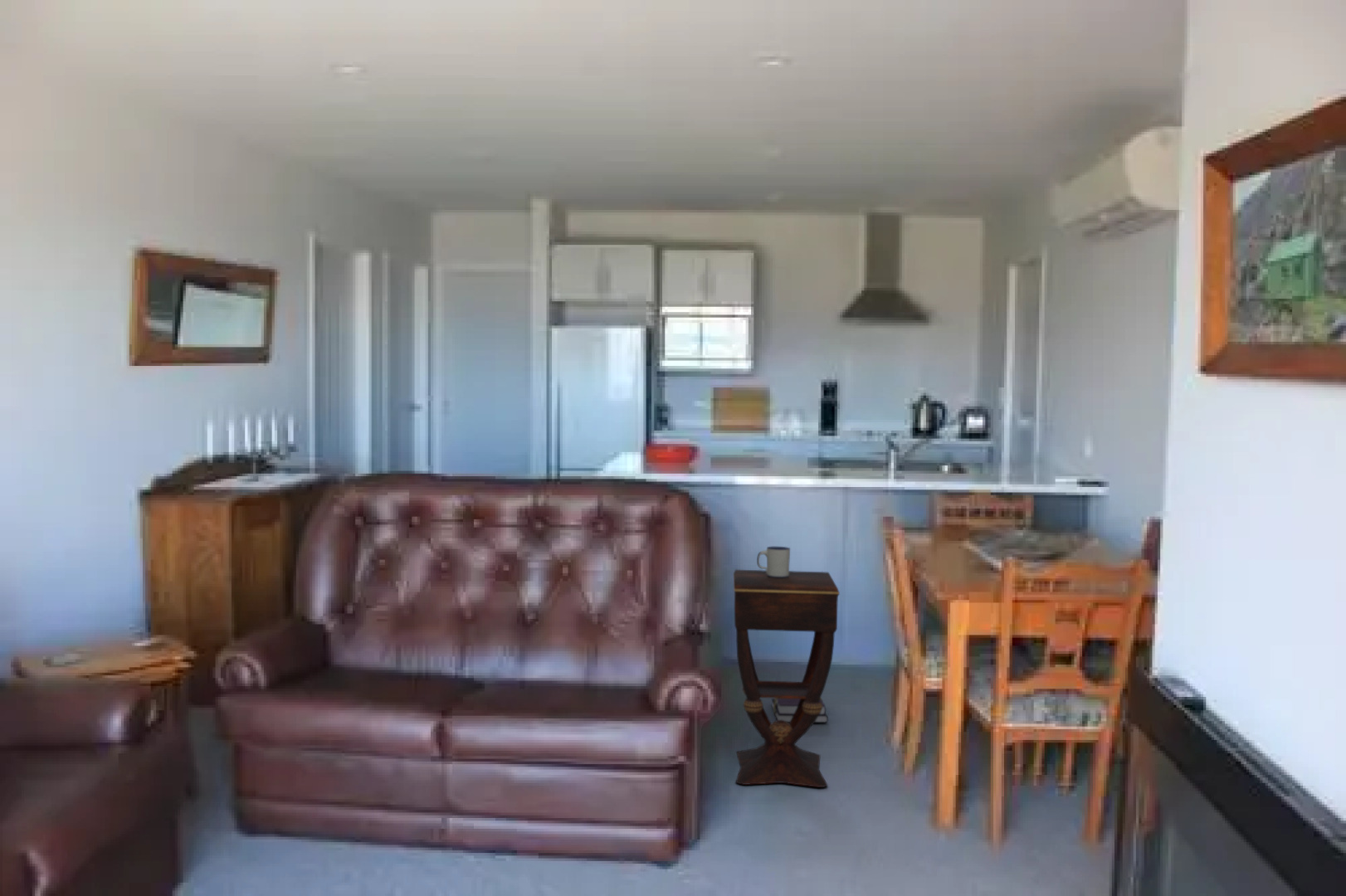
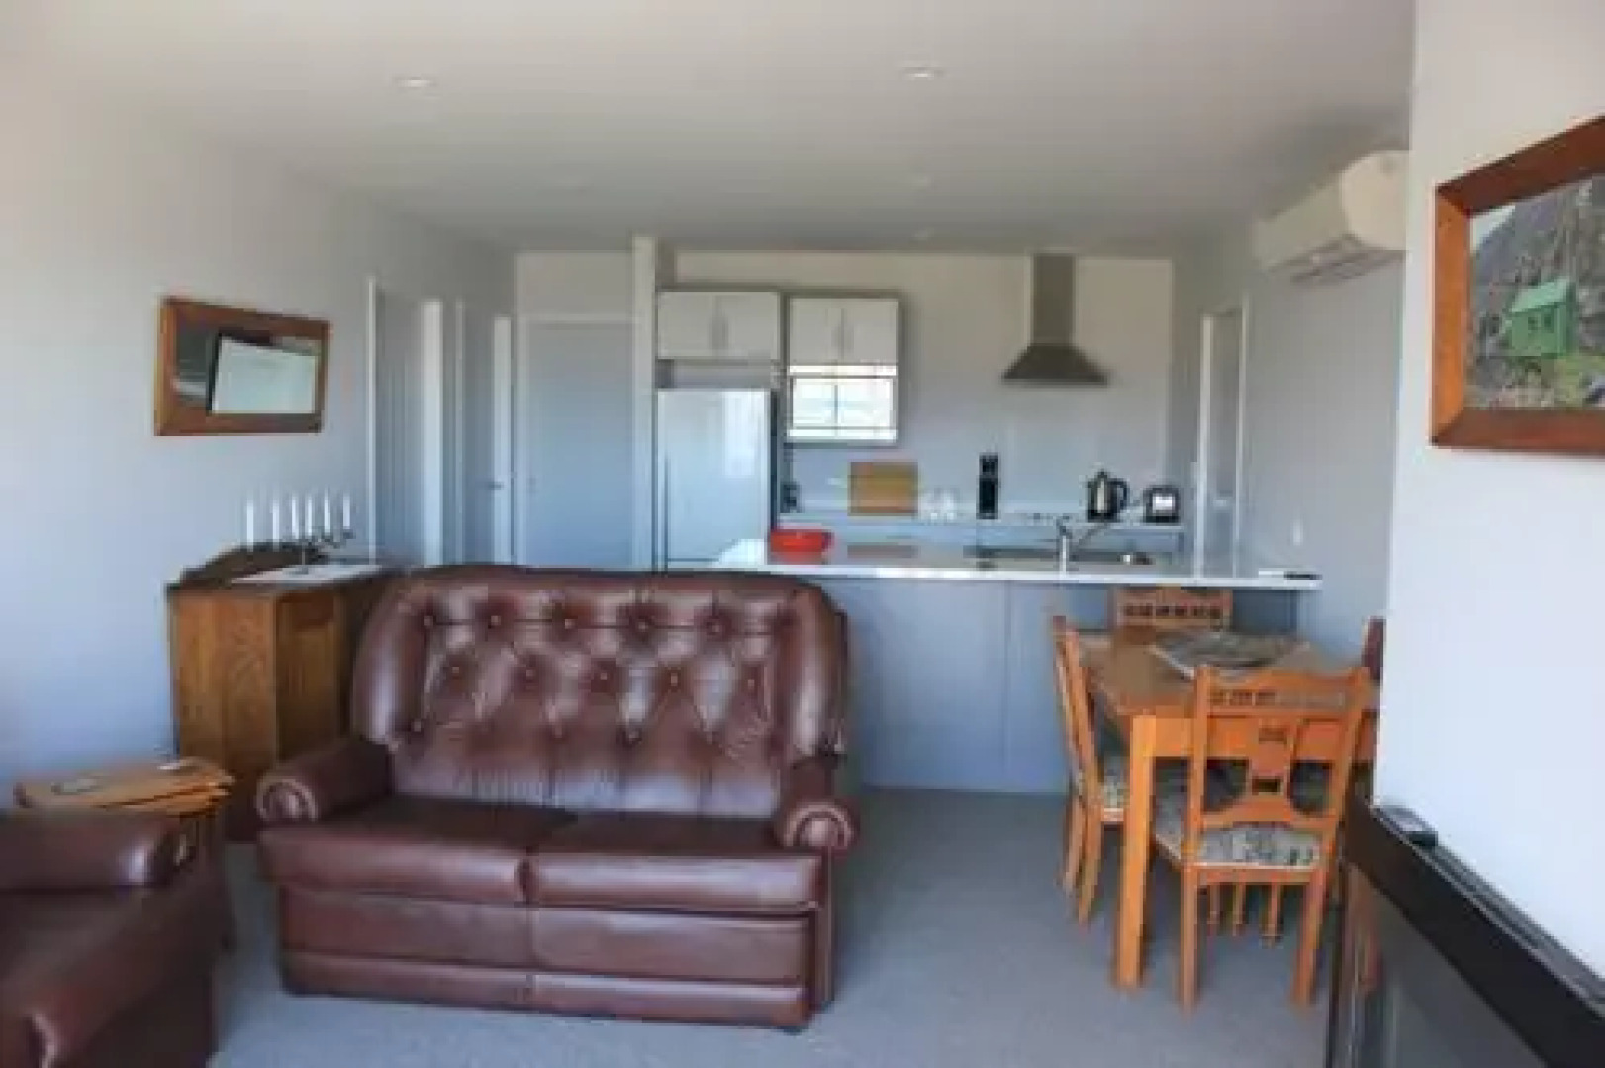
- side table [733,569,841,788]
- mug [756,546,791,578]
- book [770,697,829,723]
